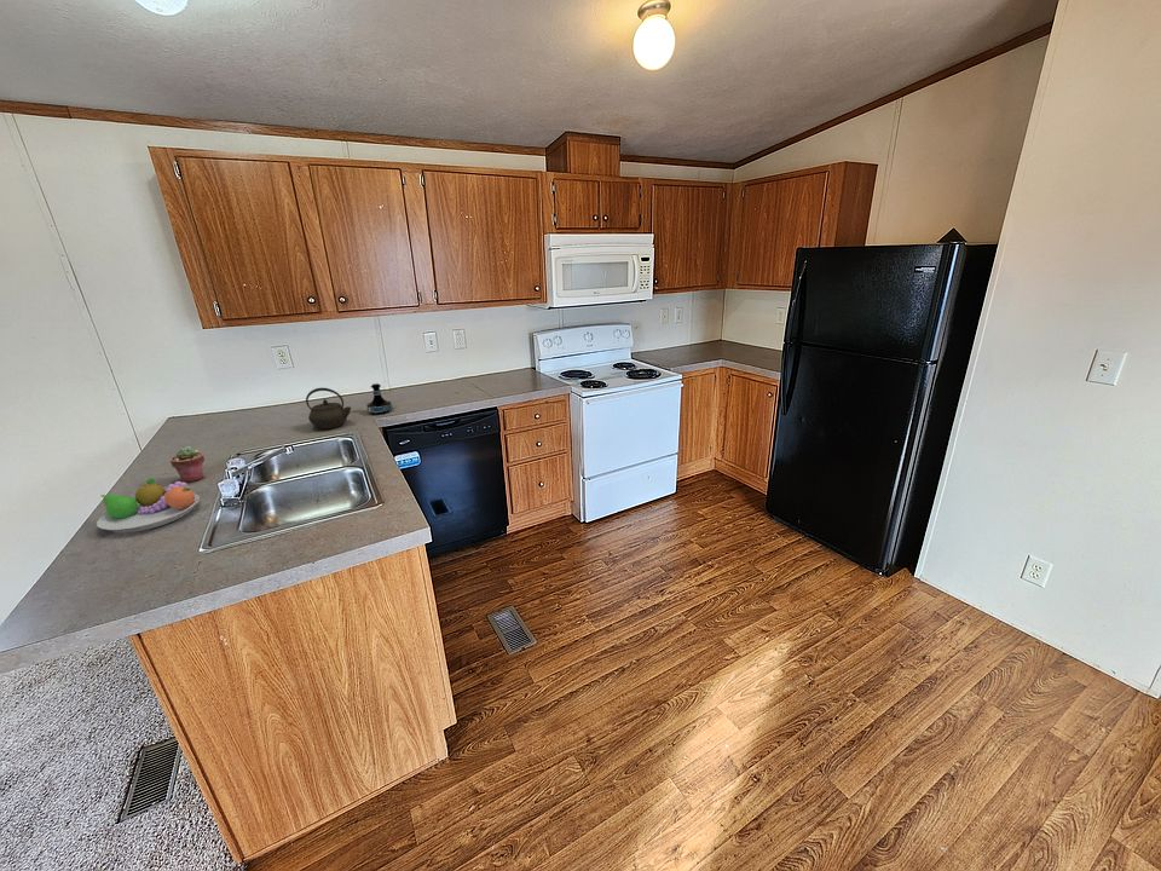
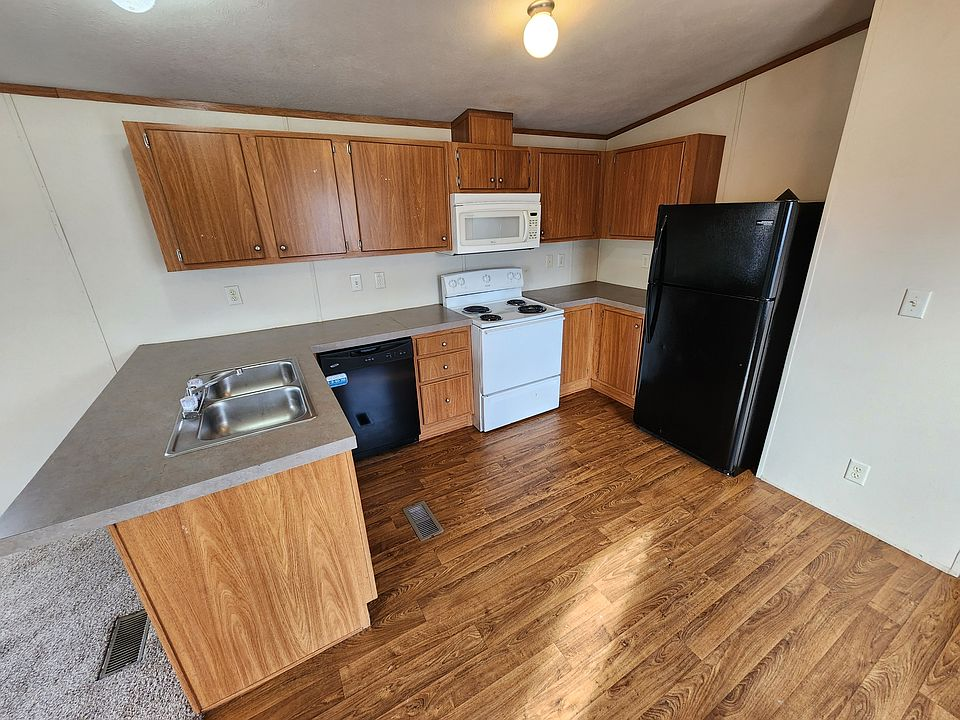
- kettle [305,387,352,431]
- fruit bowl [96,477,201,533]
- potted succulent [169,445,206,484]
- tequila bottle [365,382,393,416]
